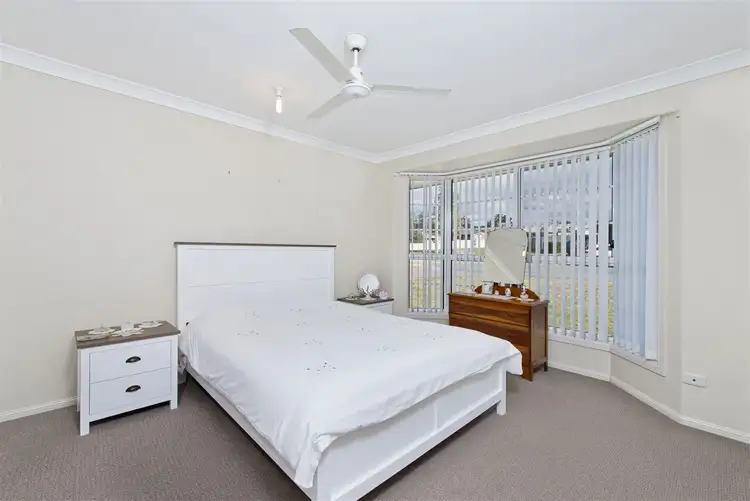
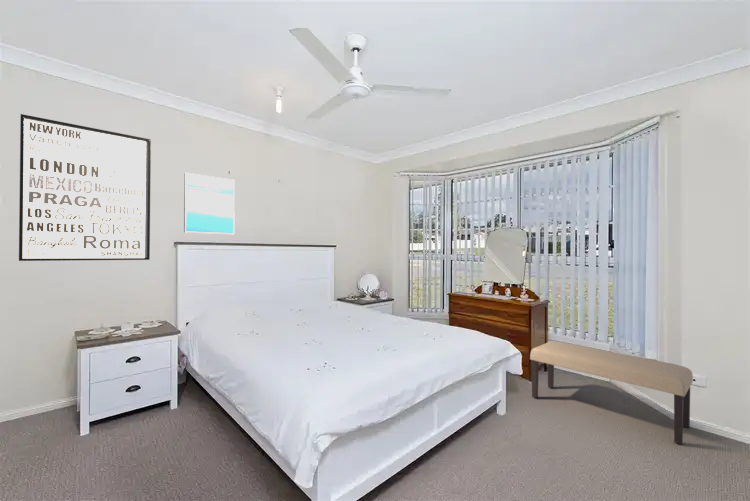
+ wall art [18,113,152,262]
+ bench [529,340,694,445]
+ wall art [183,172,236,235]
